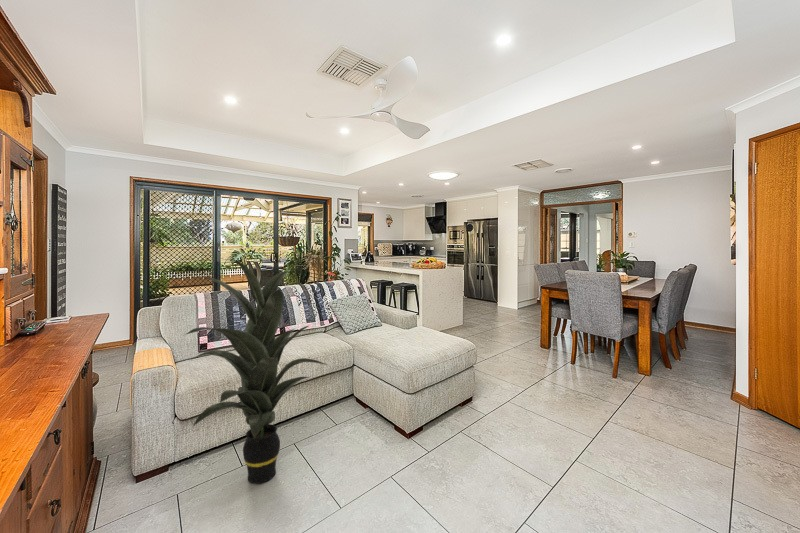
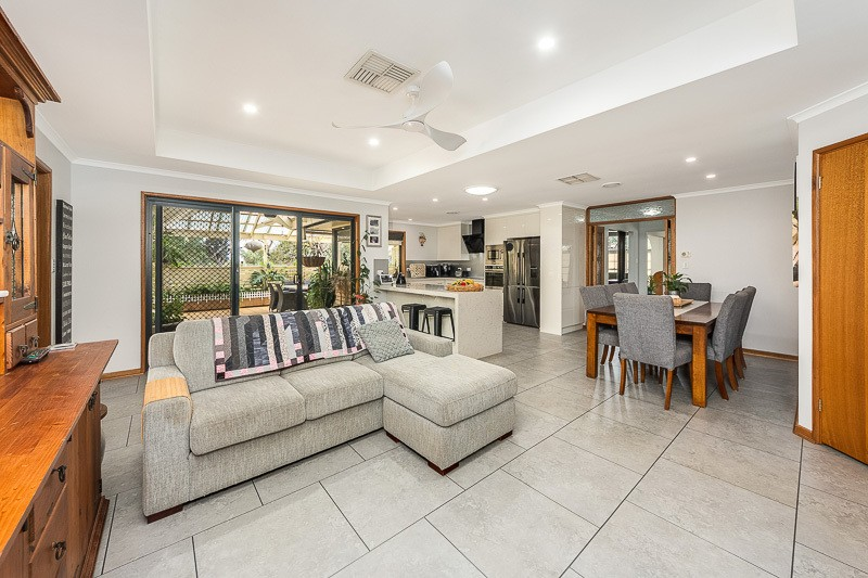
- indoor plant [184,257,328,485]
